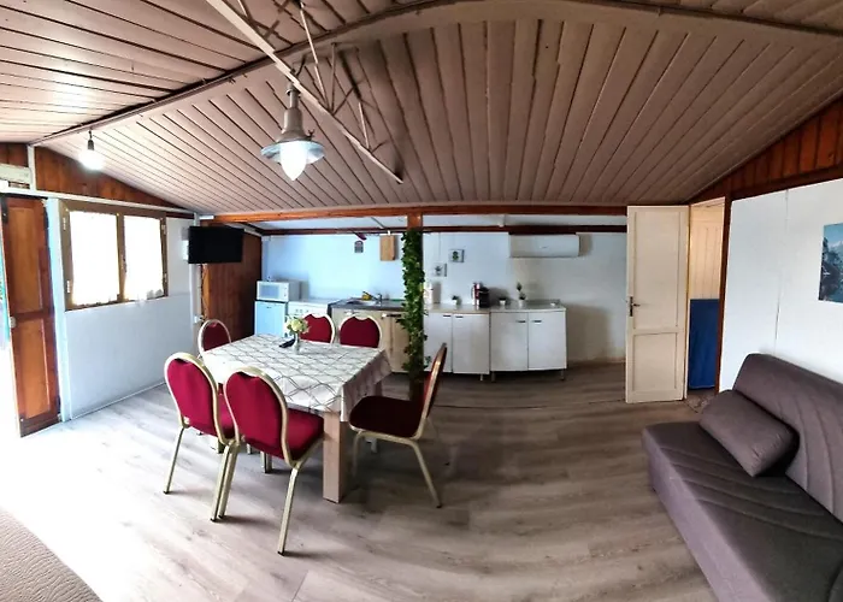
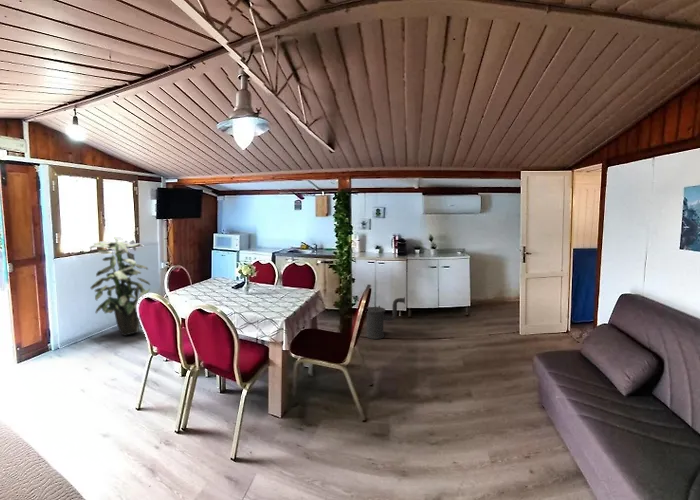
+ indoor plant [89,236,151,336]
+ wood stove [365,296,406,340]
